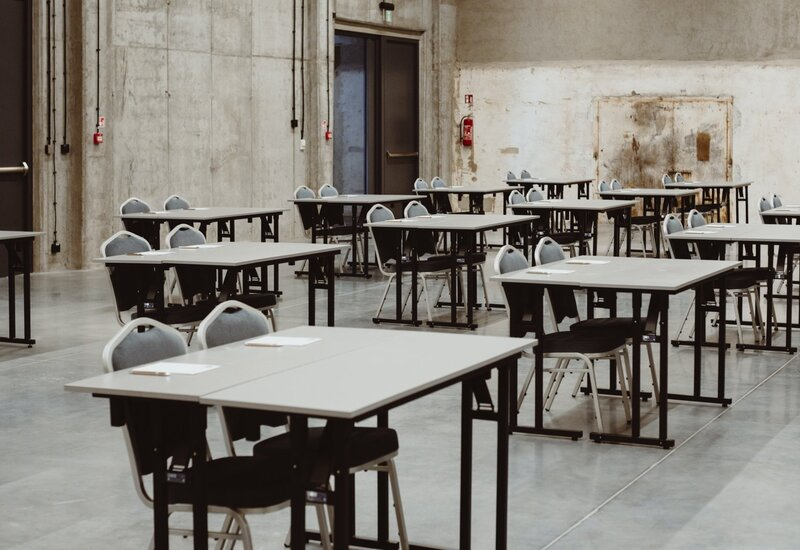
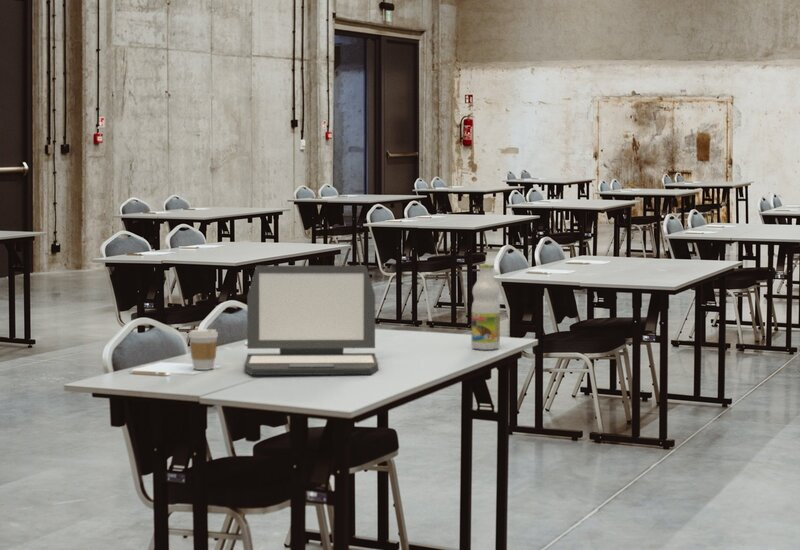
+ bottle [470,263,501,351]
+ coffee cup [188,328,219,371]
+ laptop [243,265,379,376]
